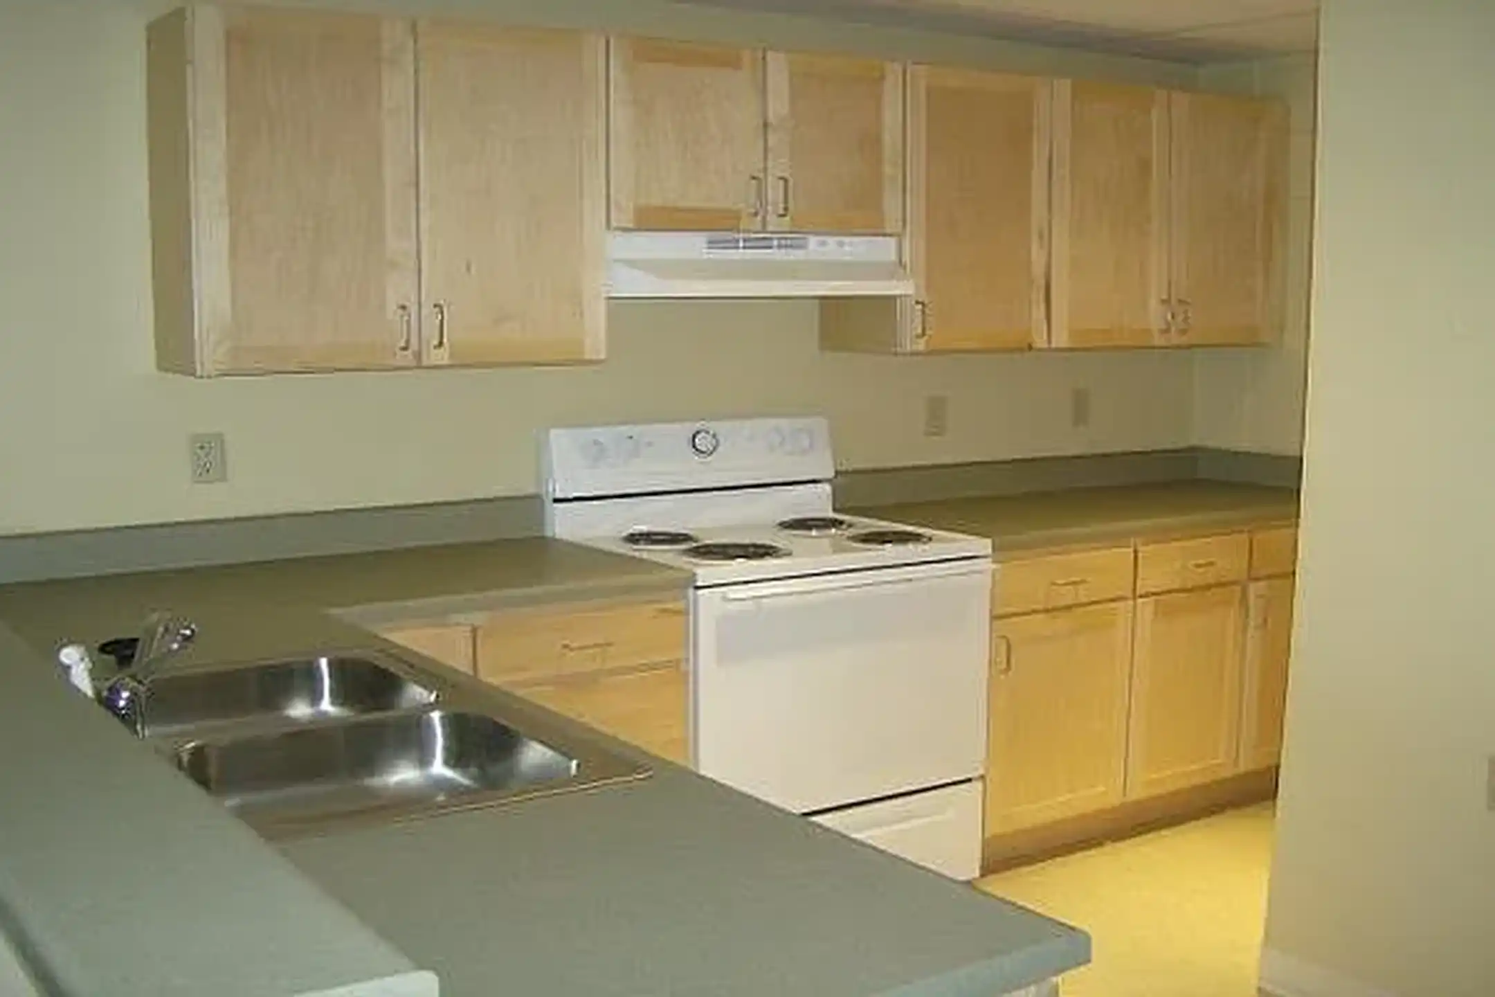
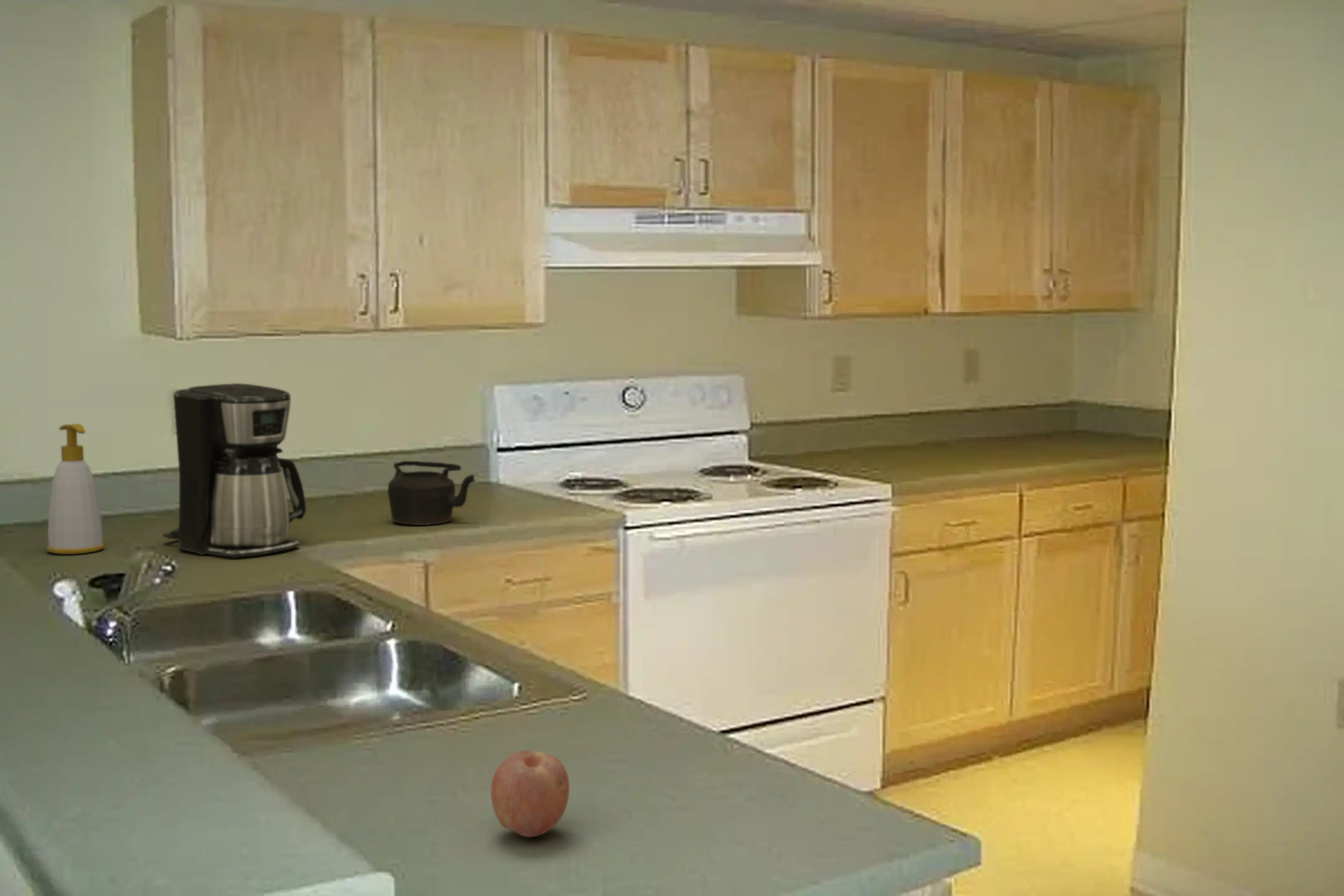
+ fruit [490,750,570,838]
+ teapot [387,460,476,526]
+ coffee maker [162,383,307,559]
+ soap bottle [46,423,105,555]
